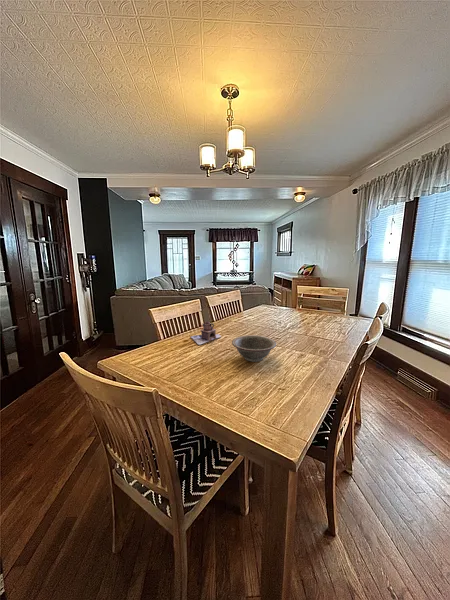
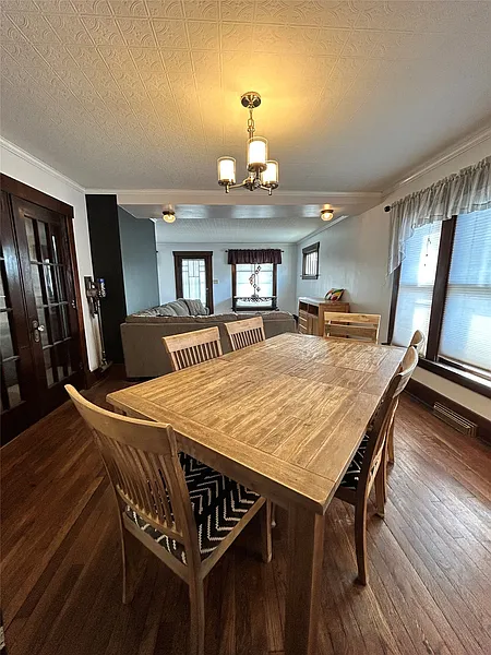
- teapot [189,320,222,346]
- decorative bowl [231,334,277,363]
